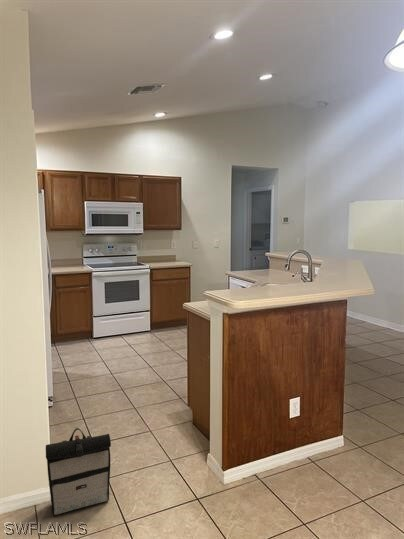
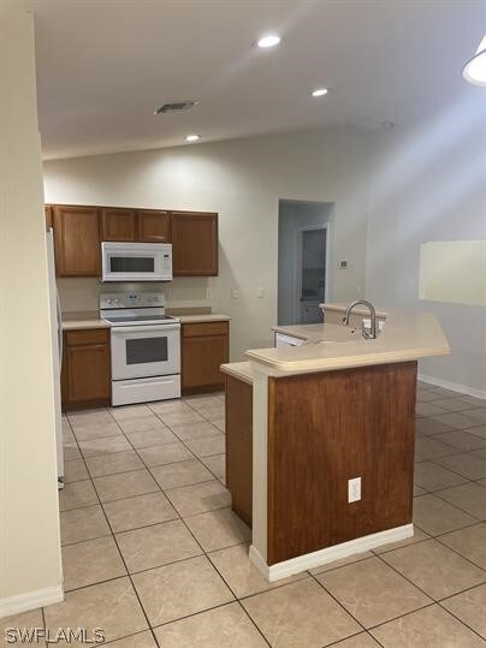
- backpack [45,427,112,517]
